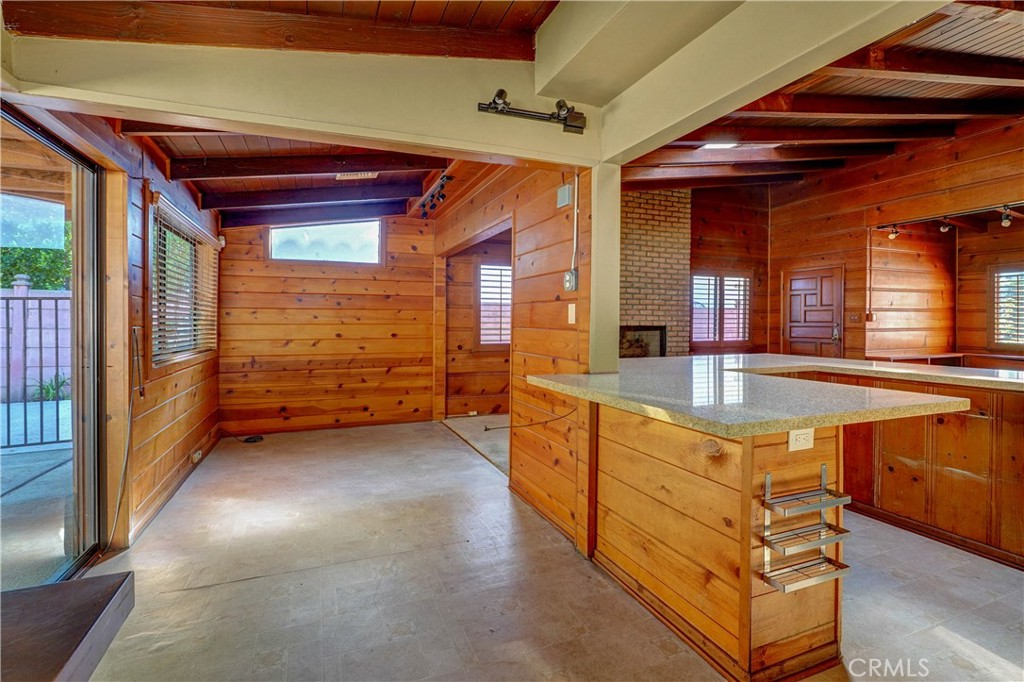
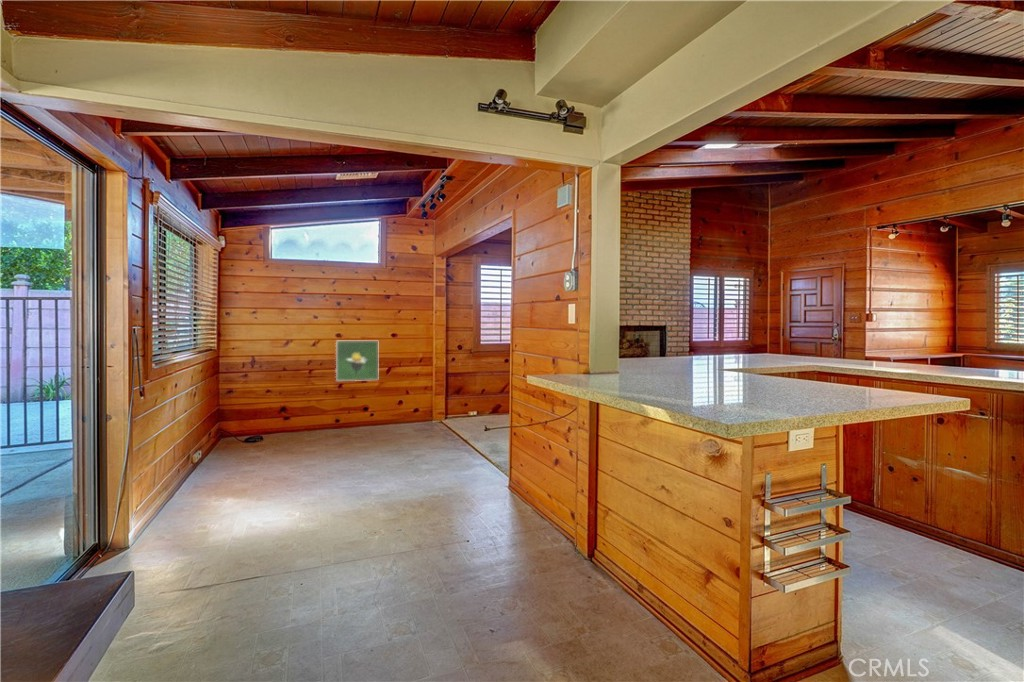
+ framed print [335,340,379,382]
